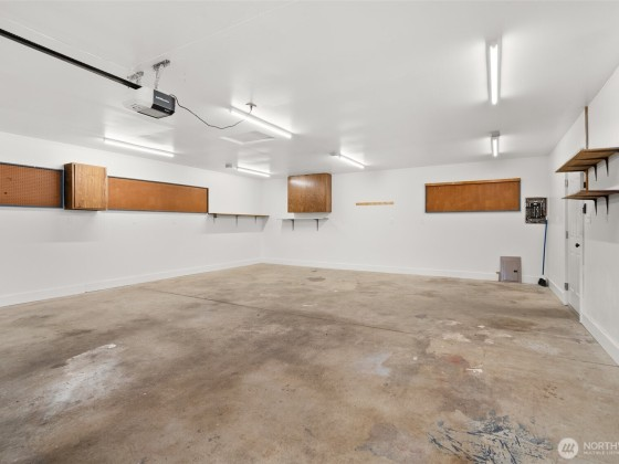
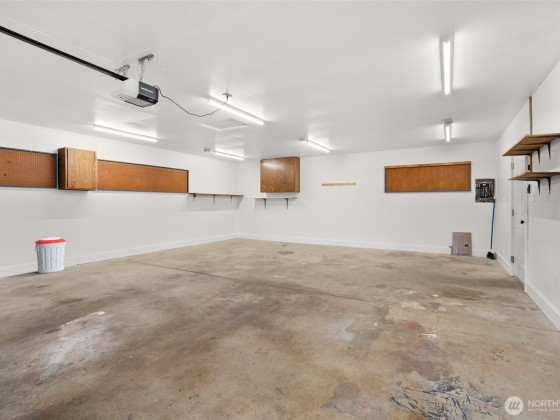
+ trash can [34,236,67,274]
